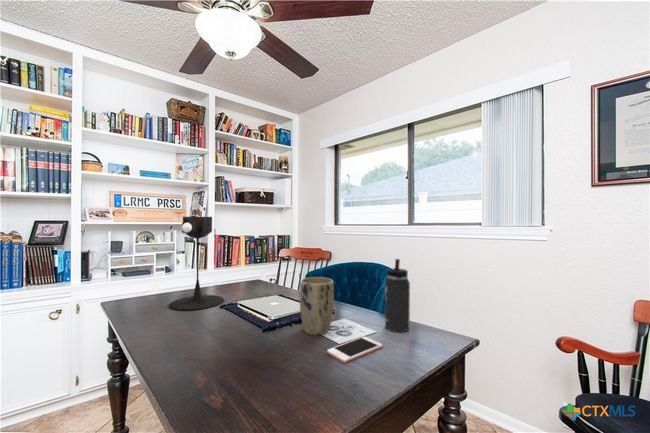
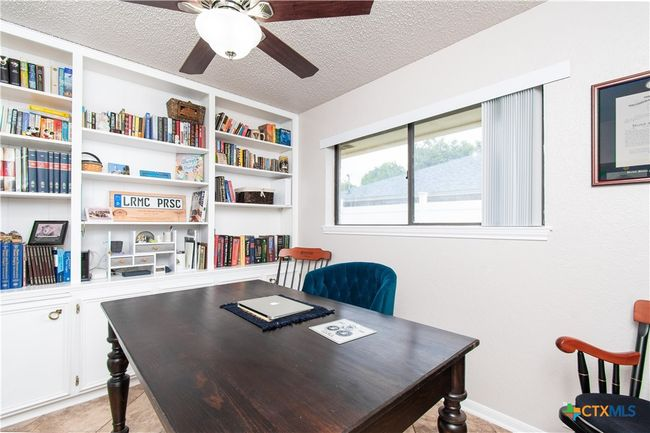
- thermos bottle [384,258,411,333]
- plant pot [299,276,335,336]
- desk lamp [168,216,225,311]
- cell phone [326,336,383,363]
